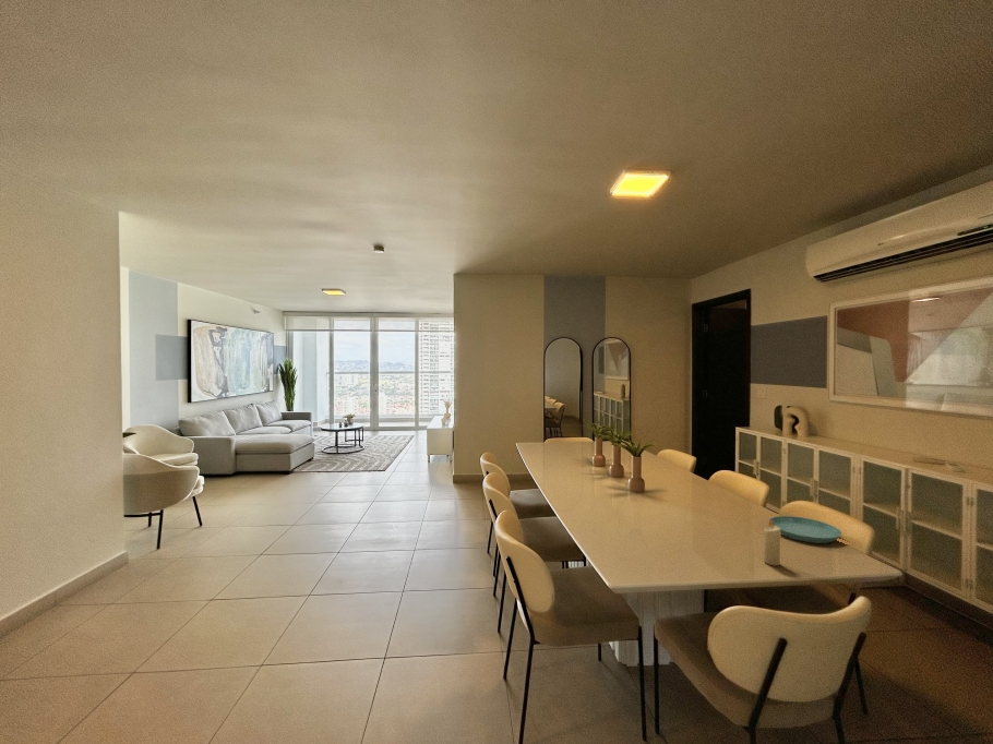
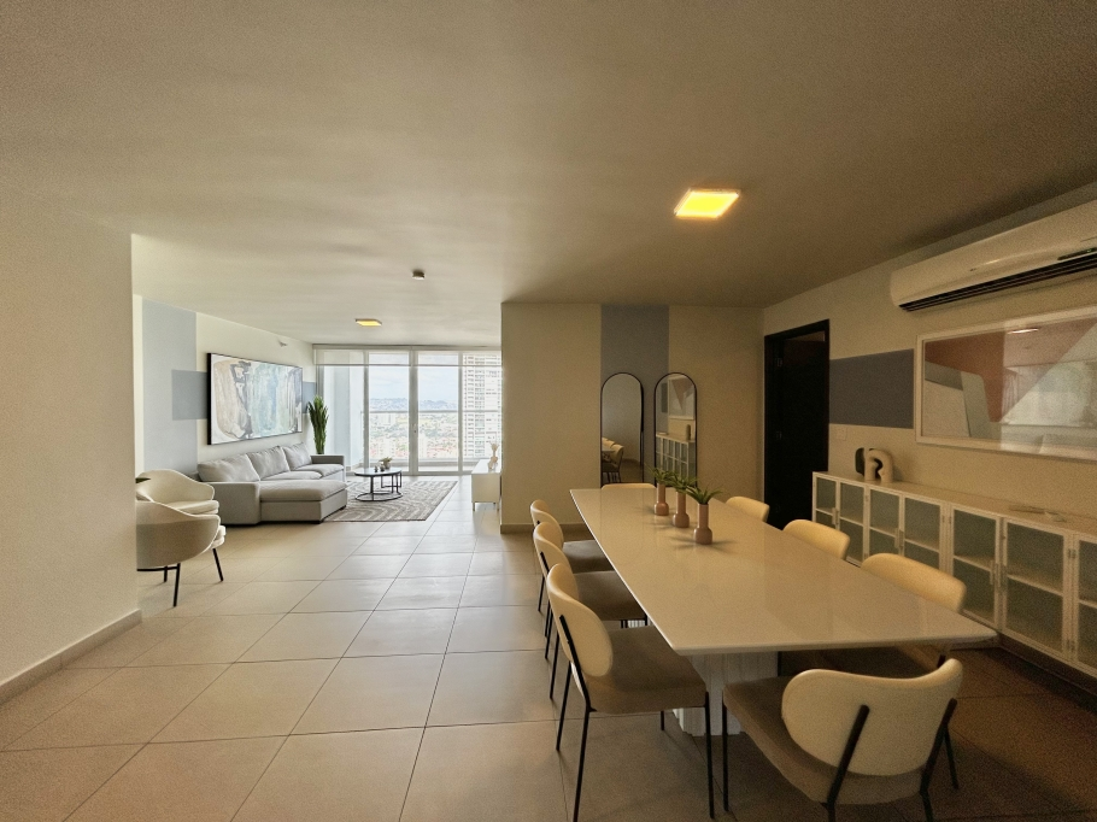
- candle [763,520,782,567]
- saucer [768,515,842,544]
